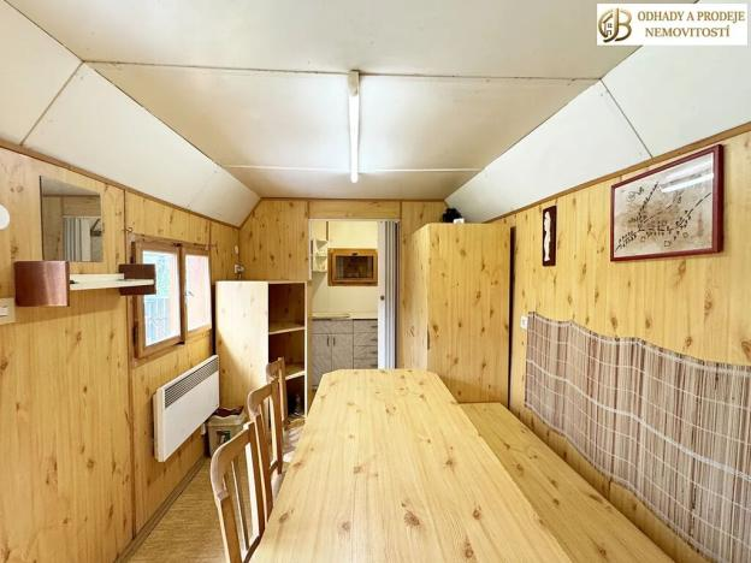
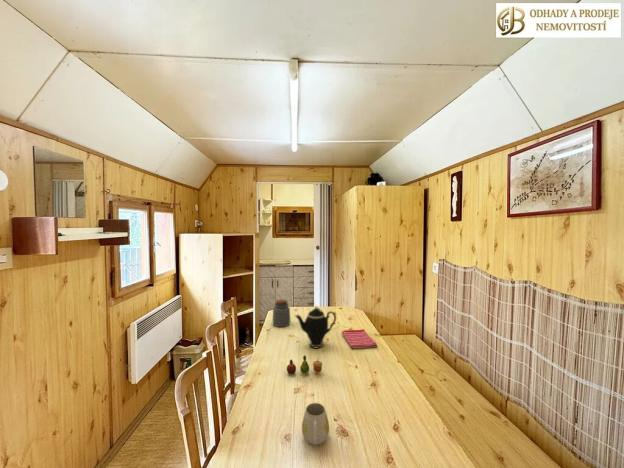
+ dish towel [341,328,378,349]
+ mug [301,402,330,446]
+ jar [272,299,291,328]
+ fruit [286,354,323,375]
+ teapot [294,305,337,349]
